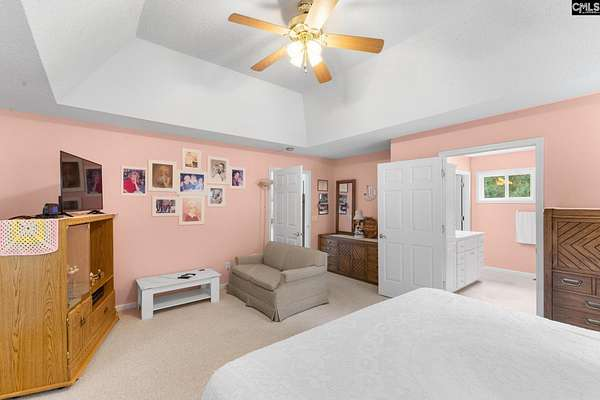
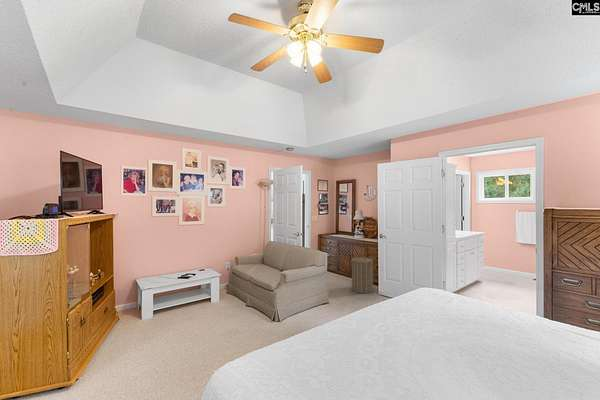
+ laundry hamper [350,254,375,294]
